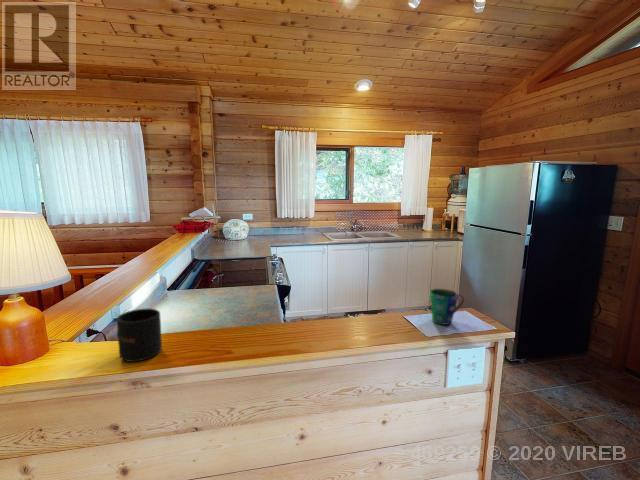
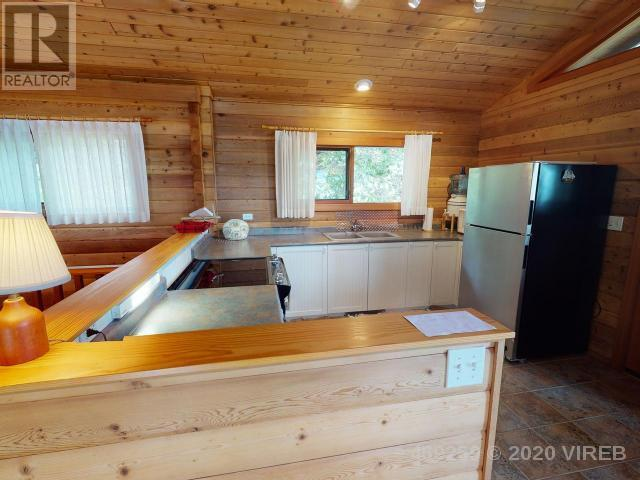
- cup [429,288,465,326]
- mug [116,308,163,363]
